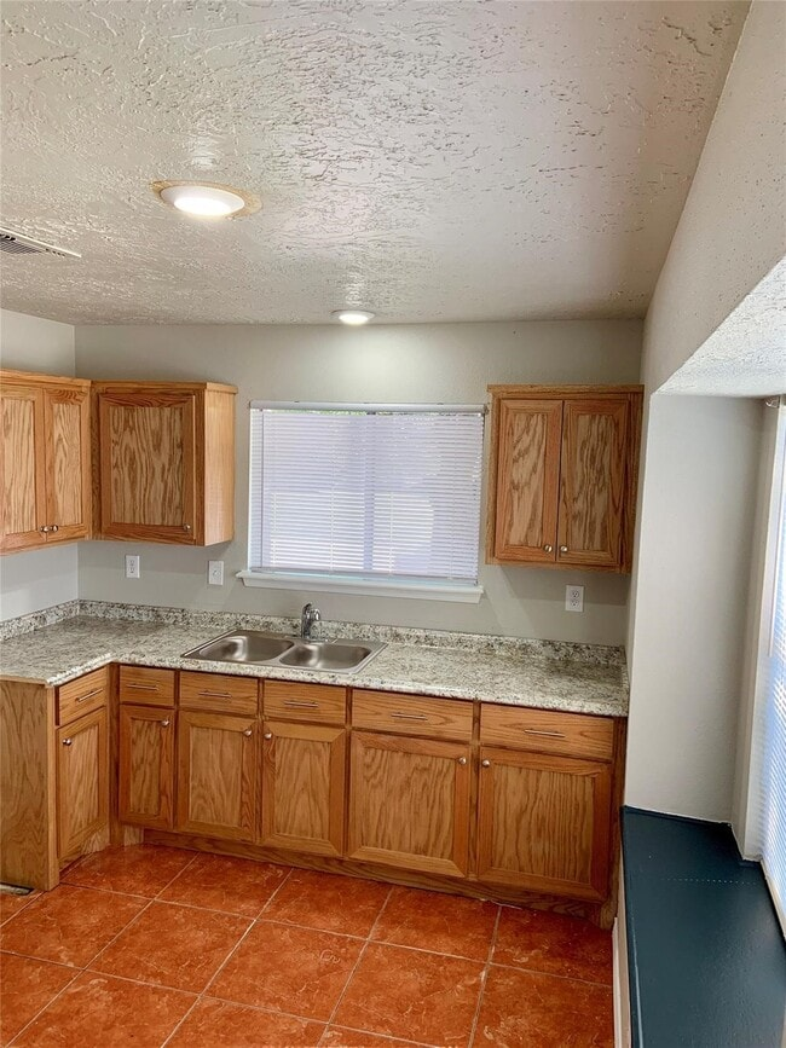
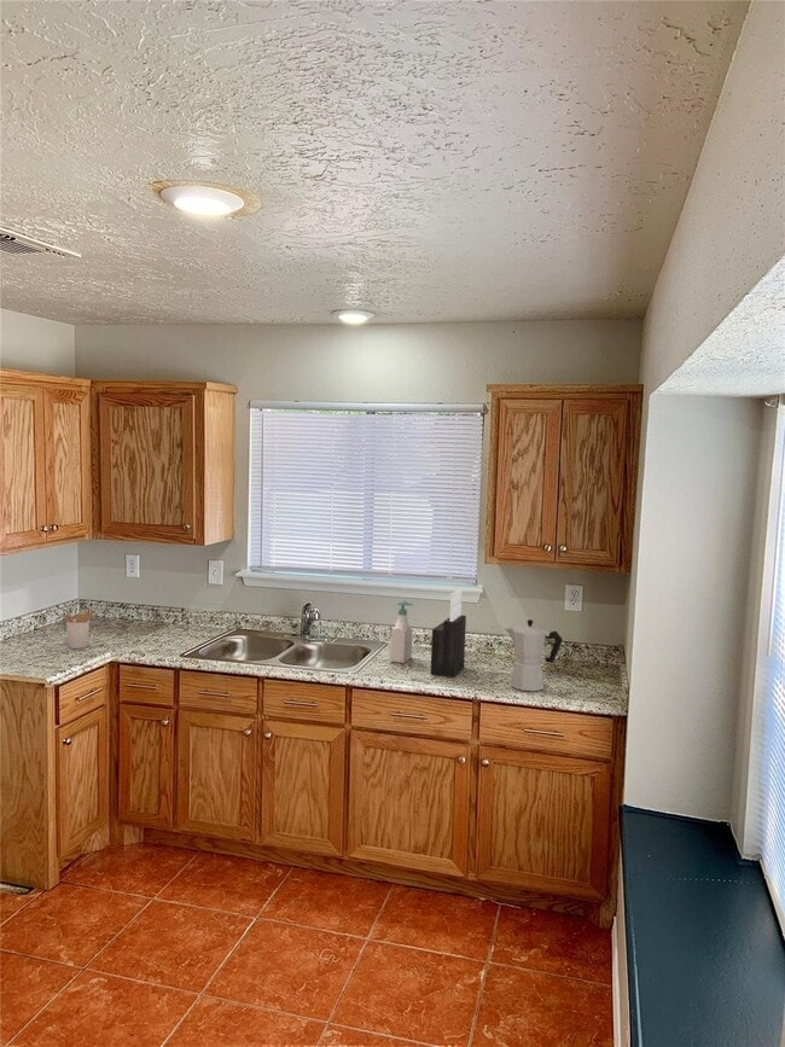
+ knife block [430,588,467,677]
+ utensil holder [63,606,95,650]
+ soap bottle [389,599,414,664]
+ moka pot [504,618,564,692]
